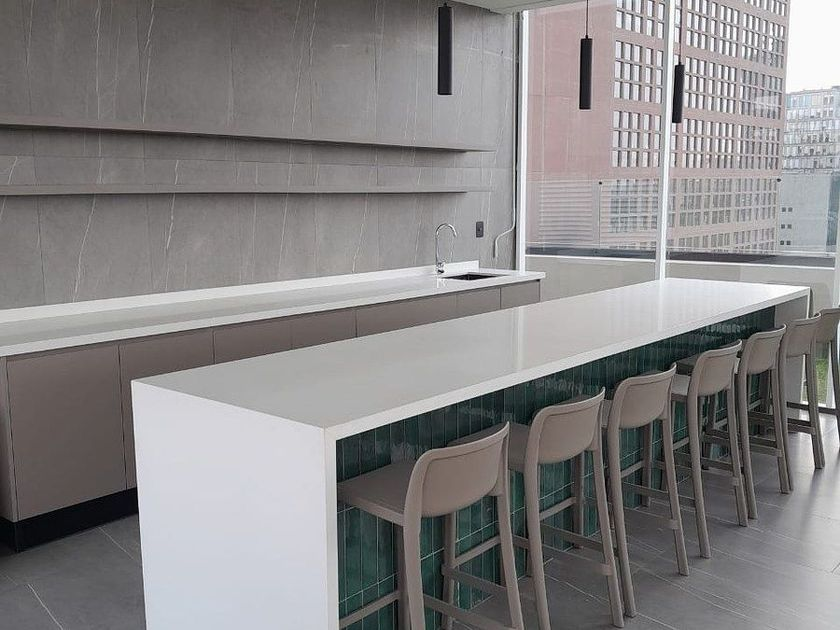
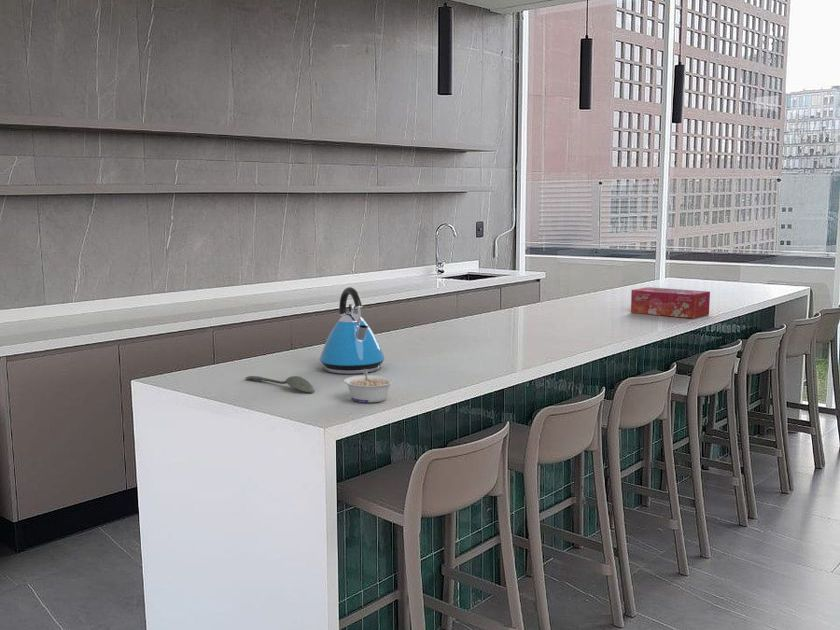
+ spoon [244,375,315,394]
+ legume [343,369,395,403]
+ kettle [319,286,386,375]
+ tissue box [630,286,711,319]
